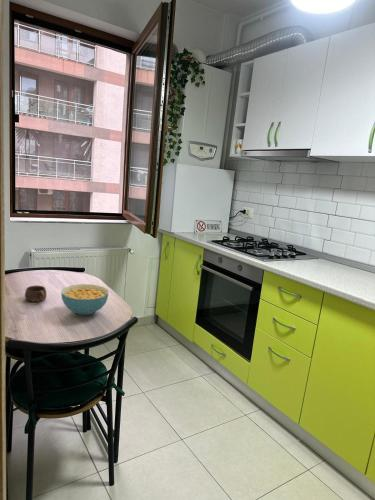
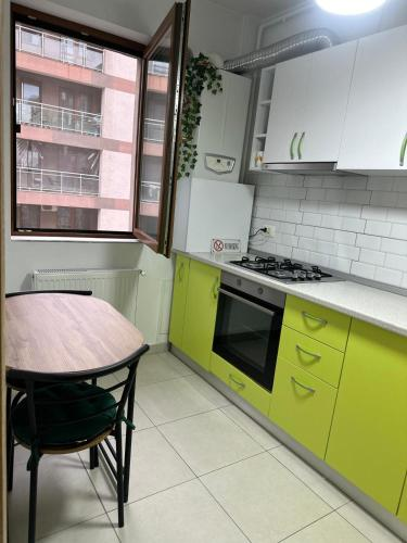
- cup [24,285,47,303]
- cereal bowl [60,283,109,316]
